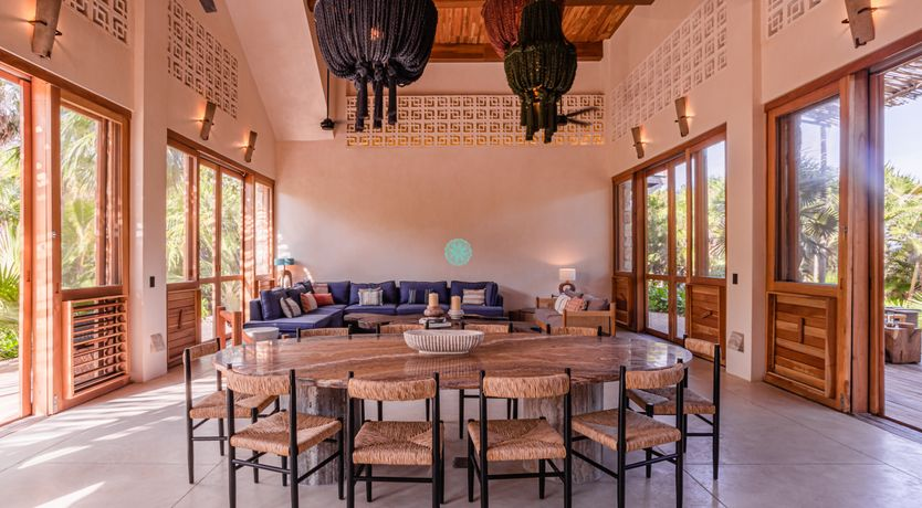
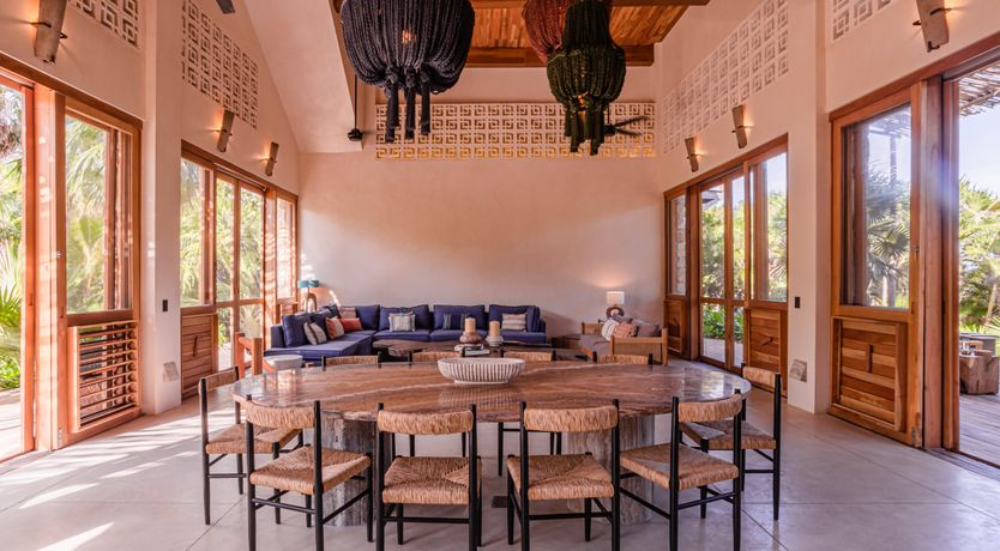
- wall decoration [443,237,473,267]
